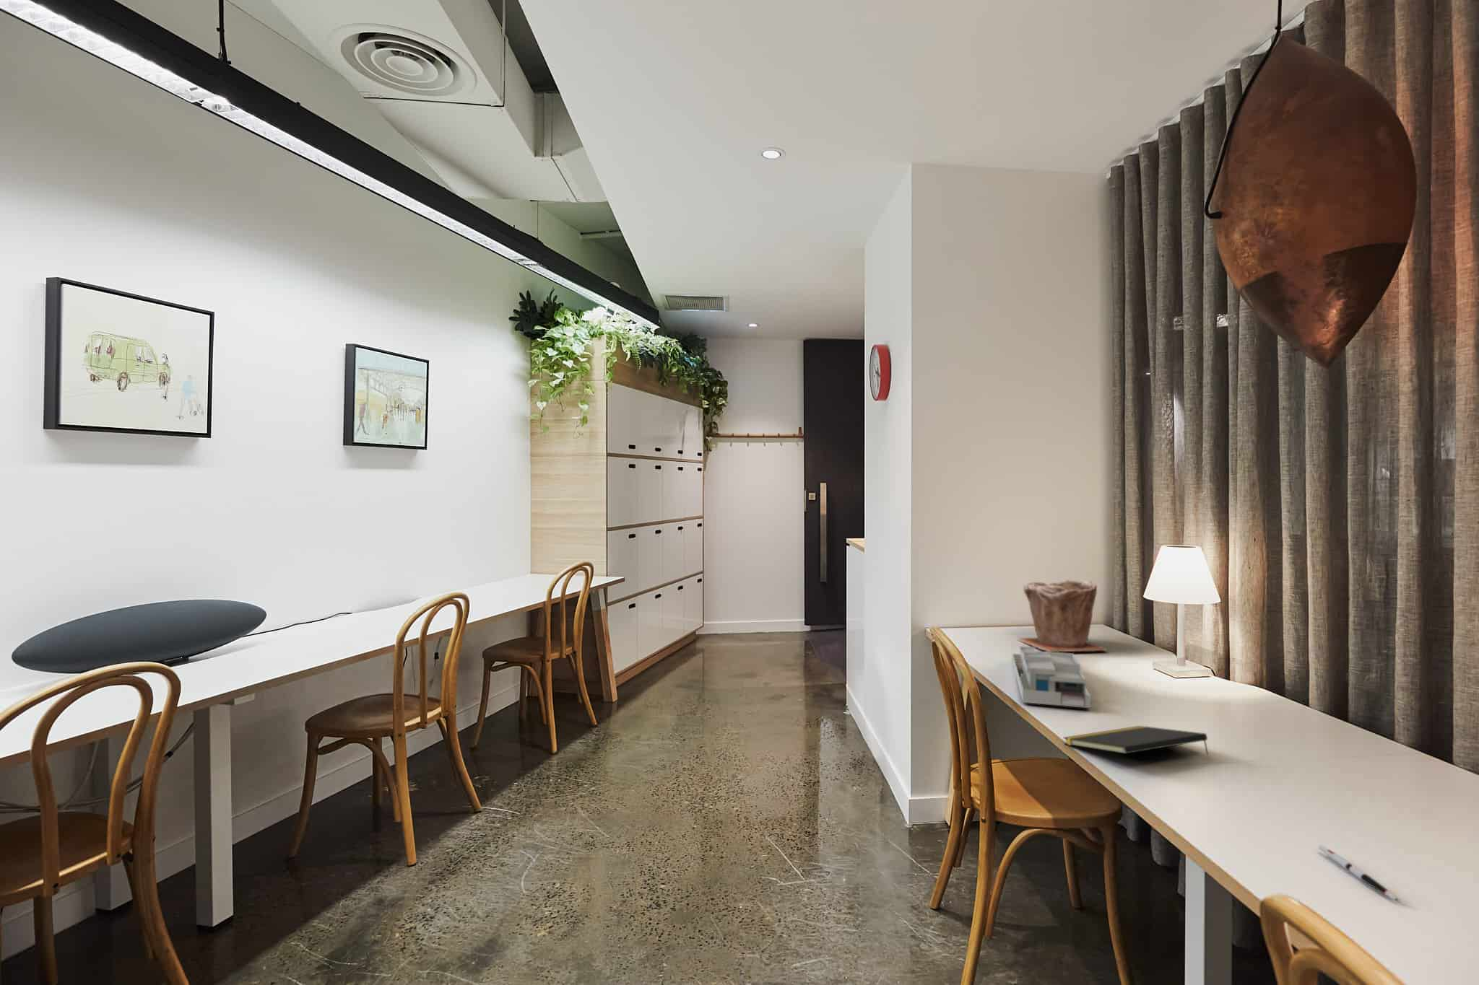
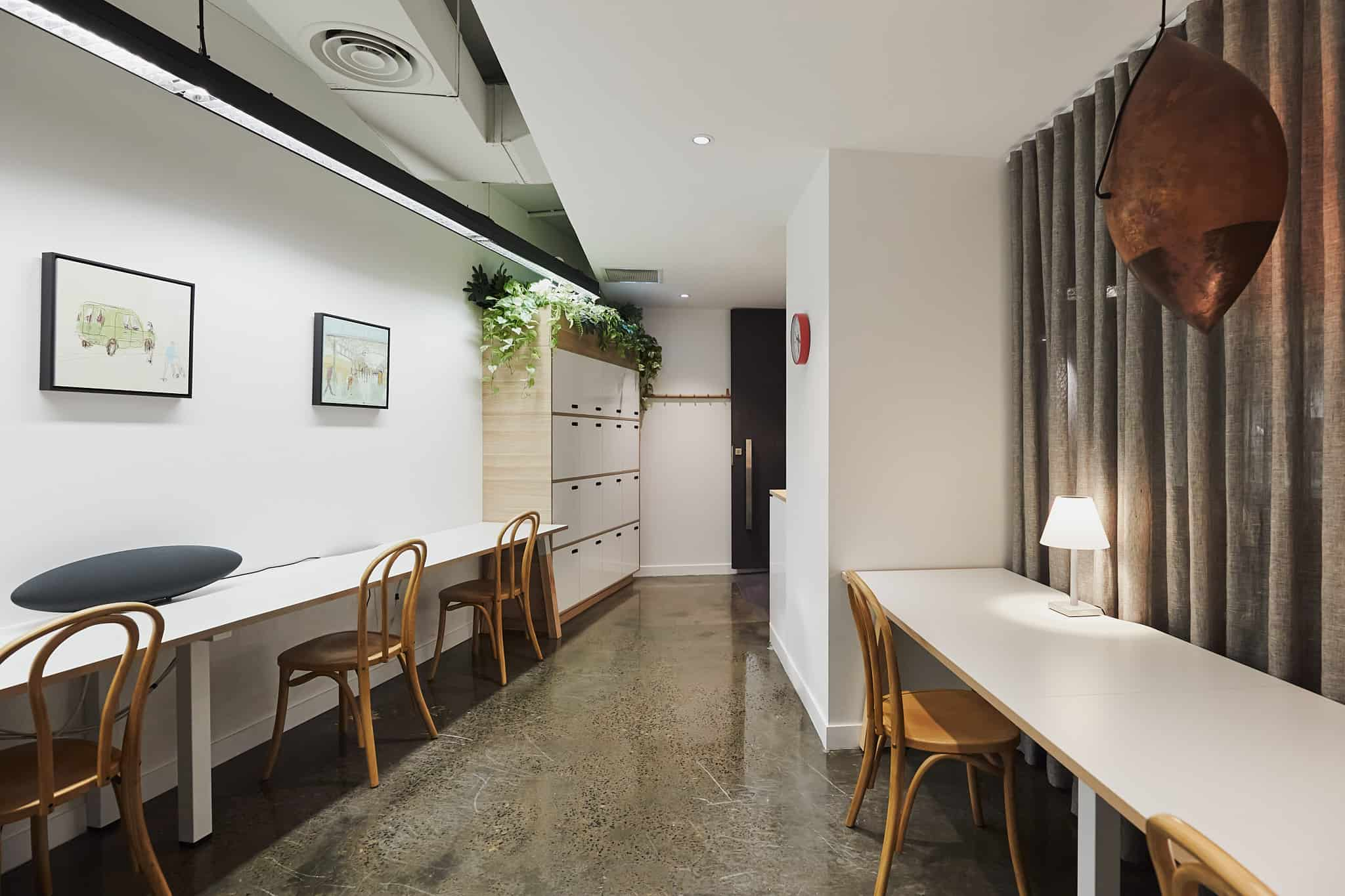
- desk organizer [1012,645,1091,709]
- plant pot [1017,579,1107,652]
- notepad [1062,726,1210,755]
- pen [1317,844,1400,903]
